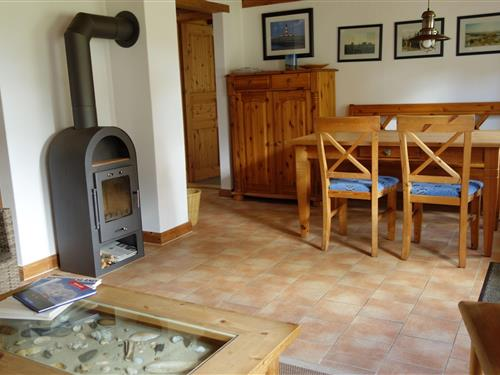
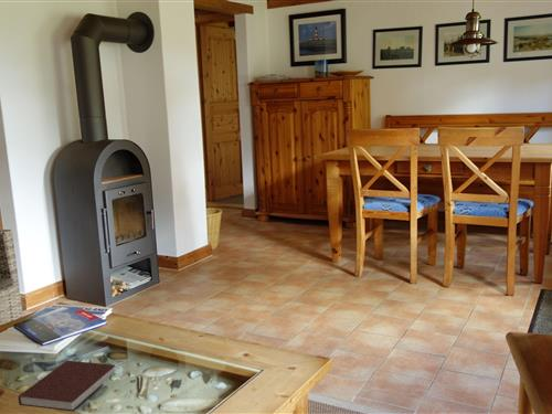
+ notebook [18,360,116,412]
